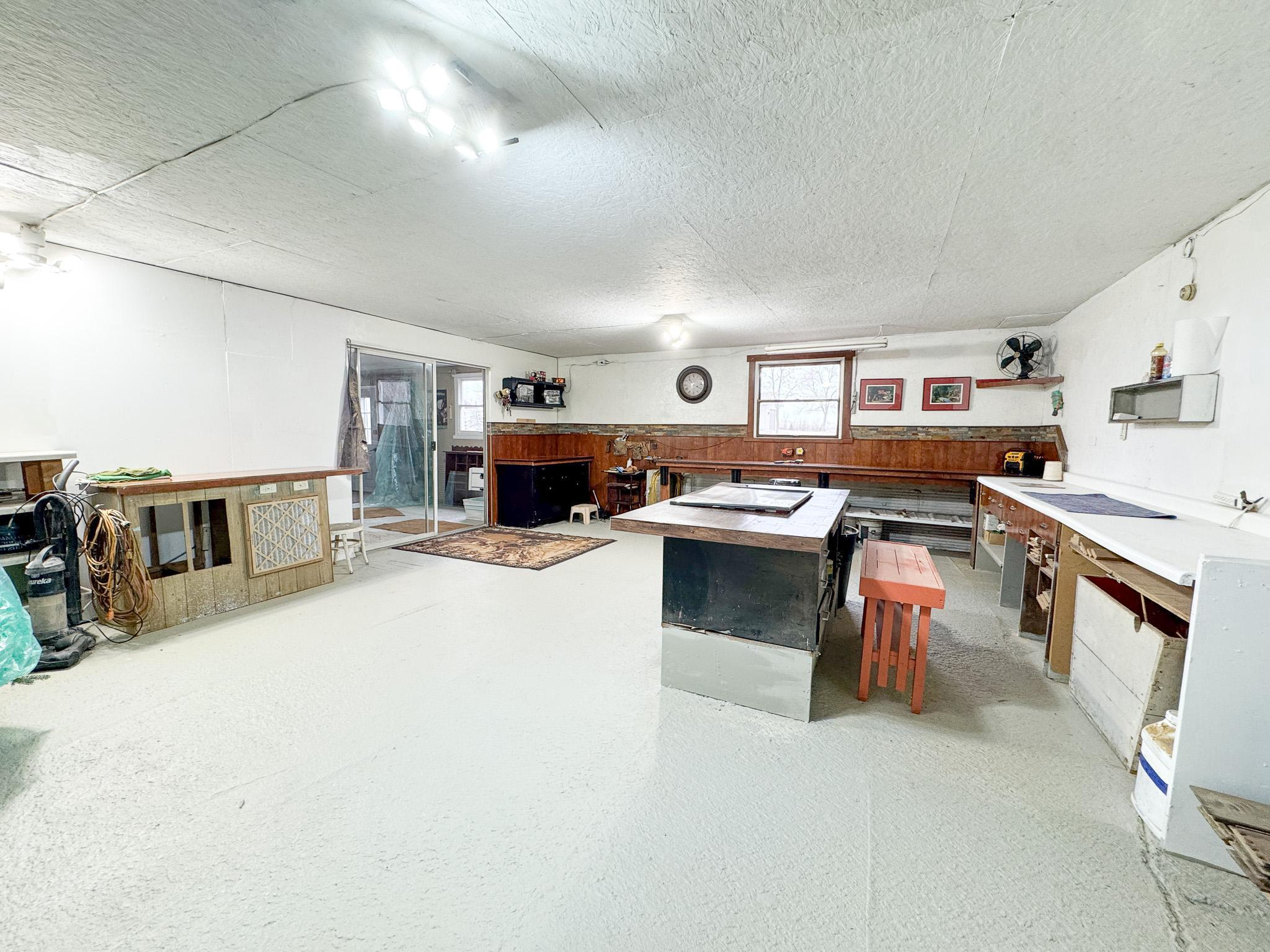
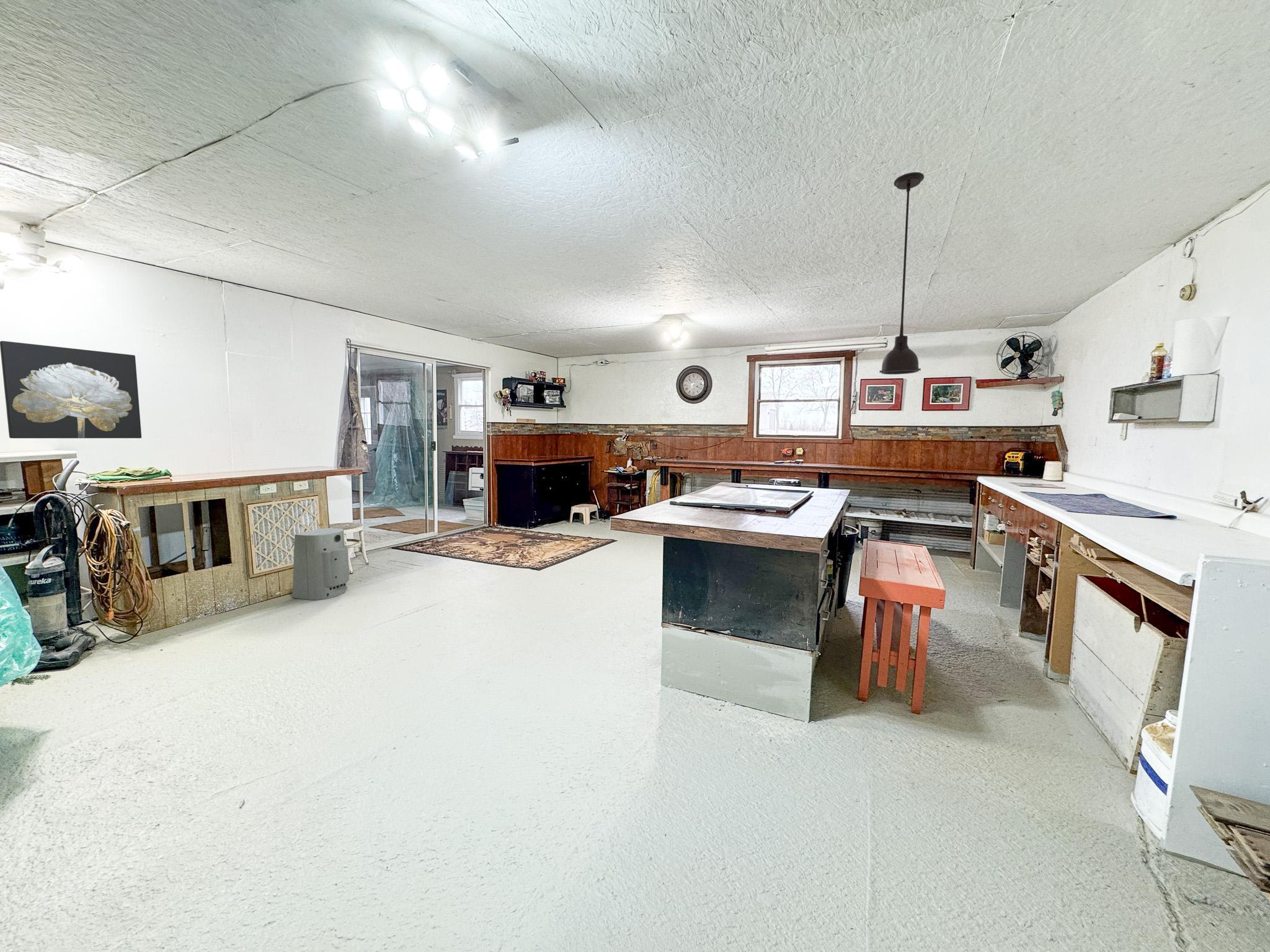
+ light fixture [879,172,925,375]
+ fan [291,527,350,601]
+ wall art [0,340,142,439]
